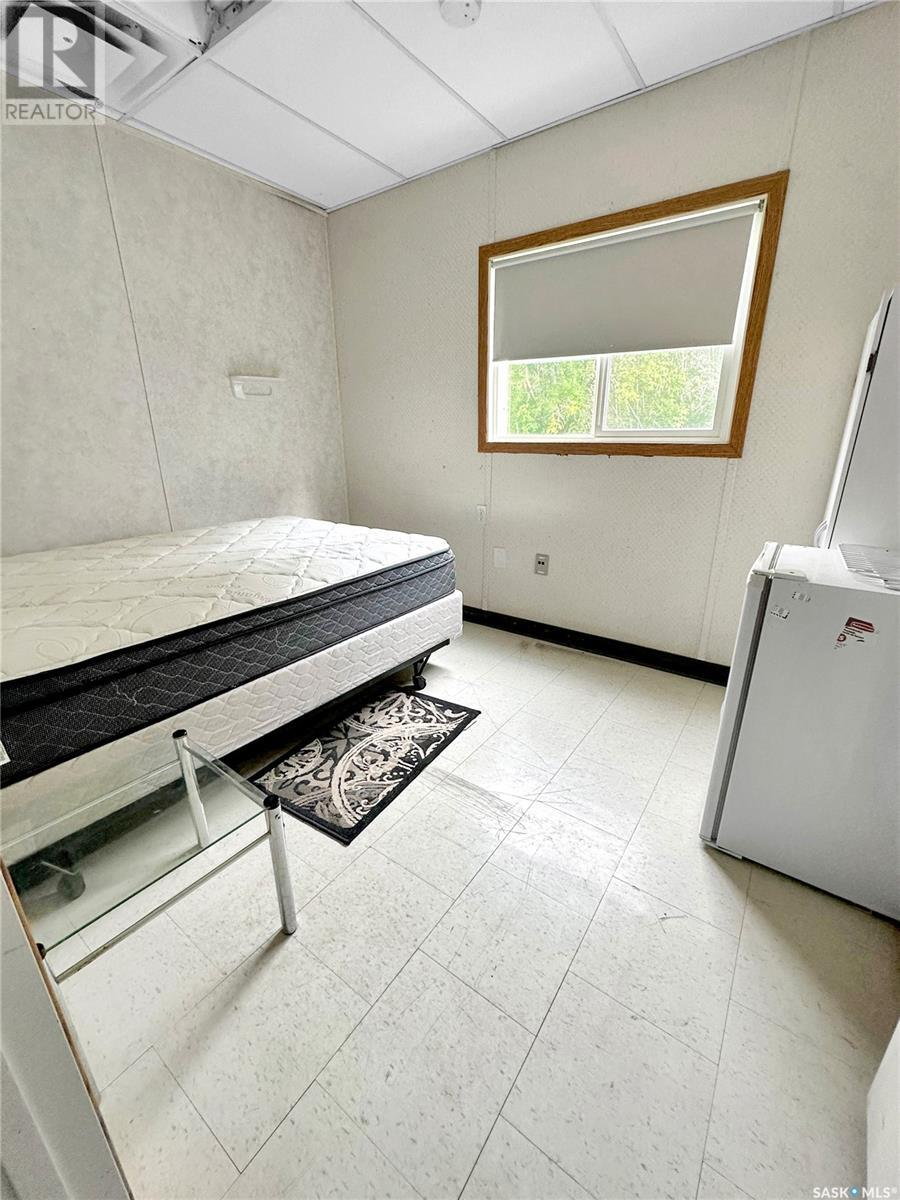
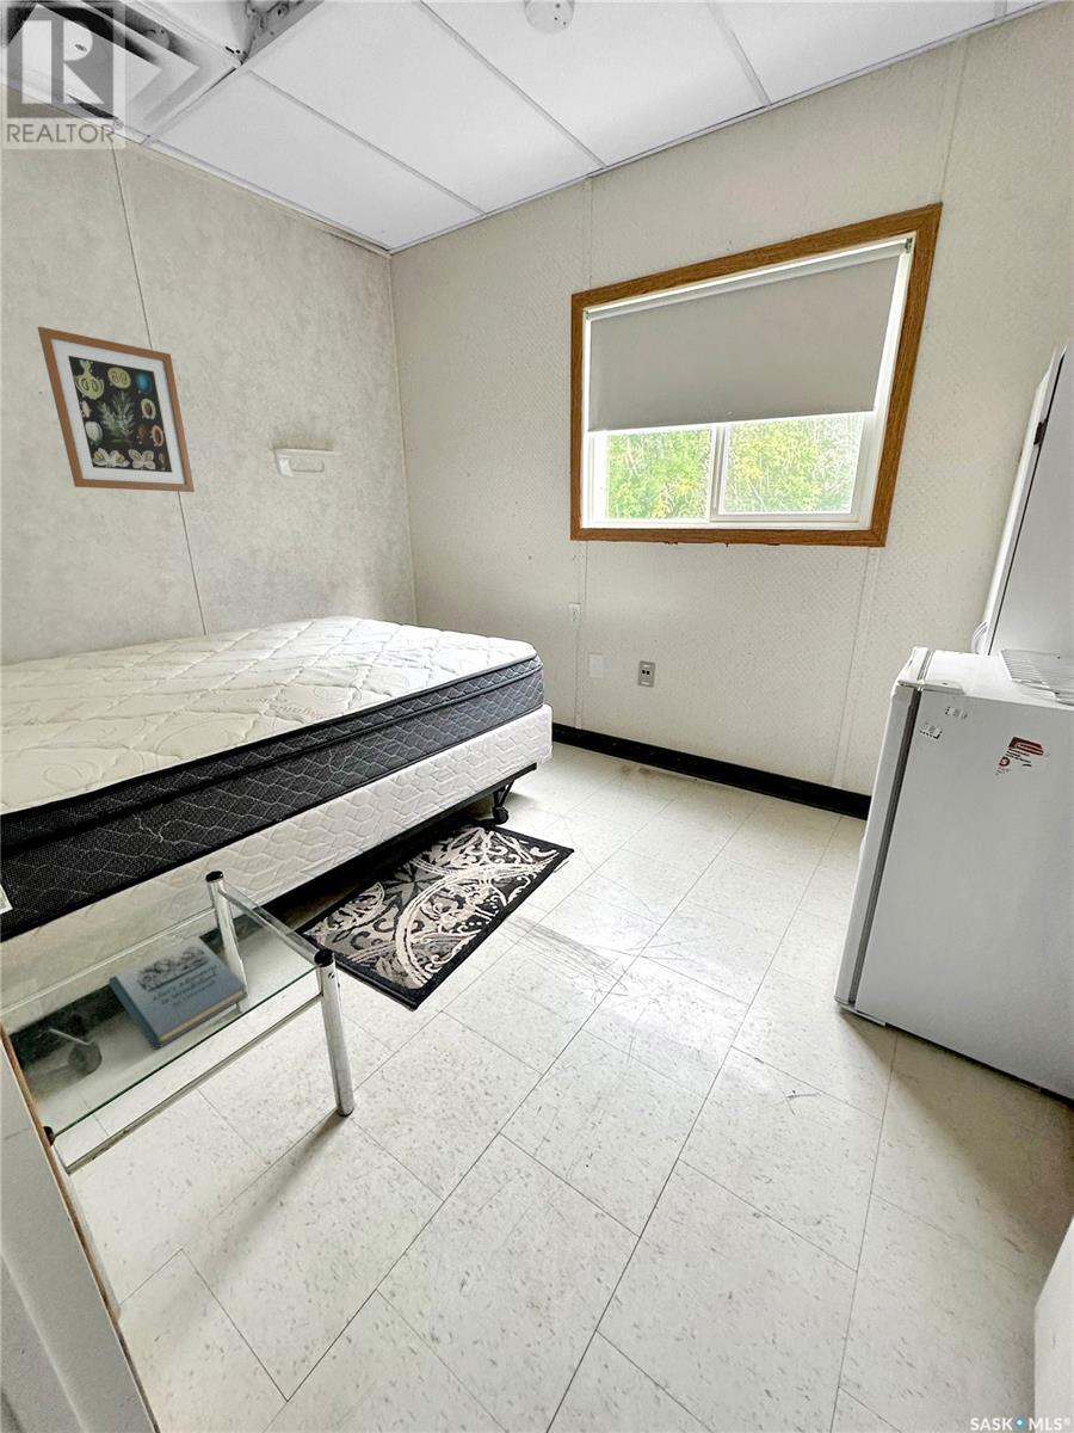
+ wall art [36,326,196,493]
+ book [107,934,248,1051]
